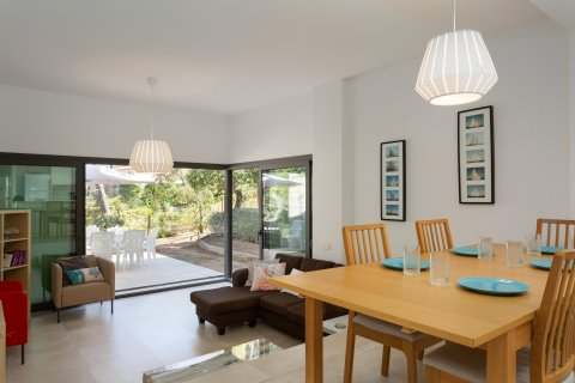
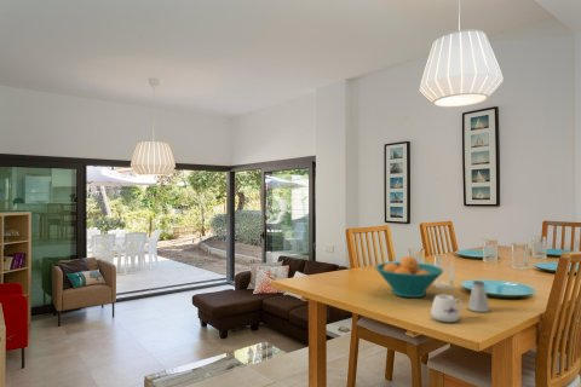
+ mug [430,294,464,323]
+ saltshaker [467,279,491,313]
+ fruit bowl [374,255,444,299]
